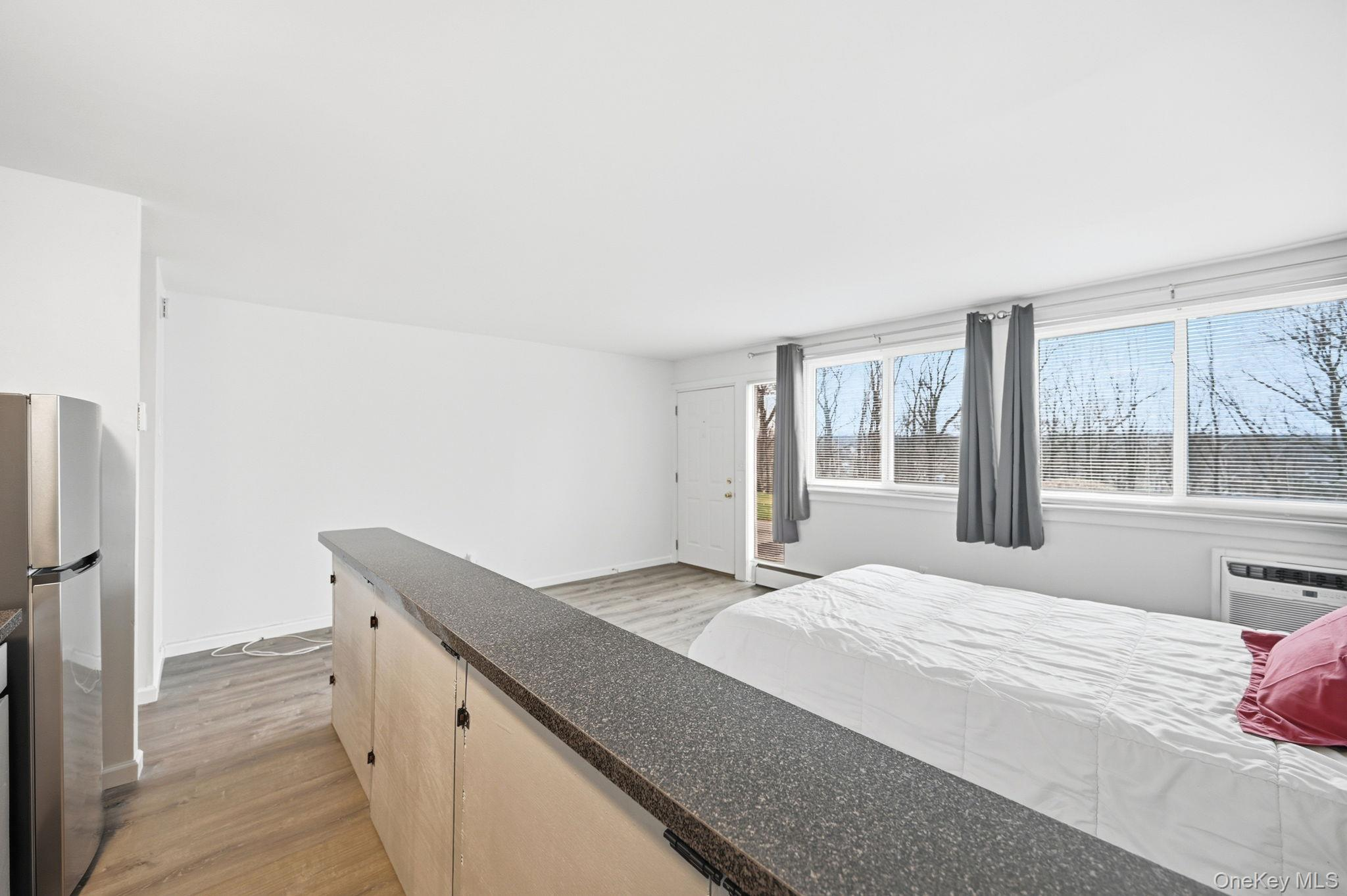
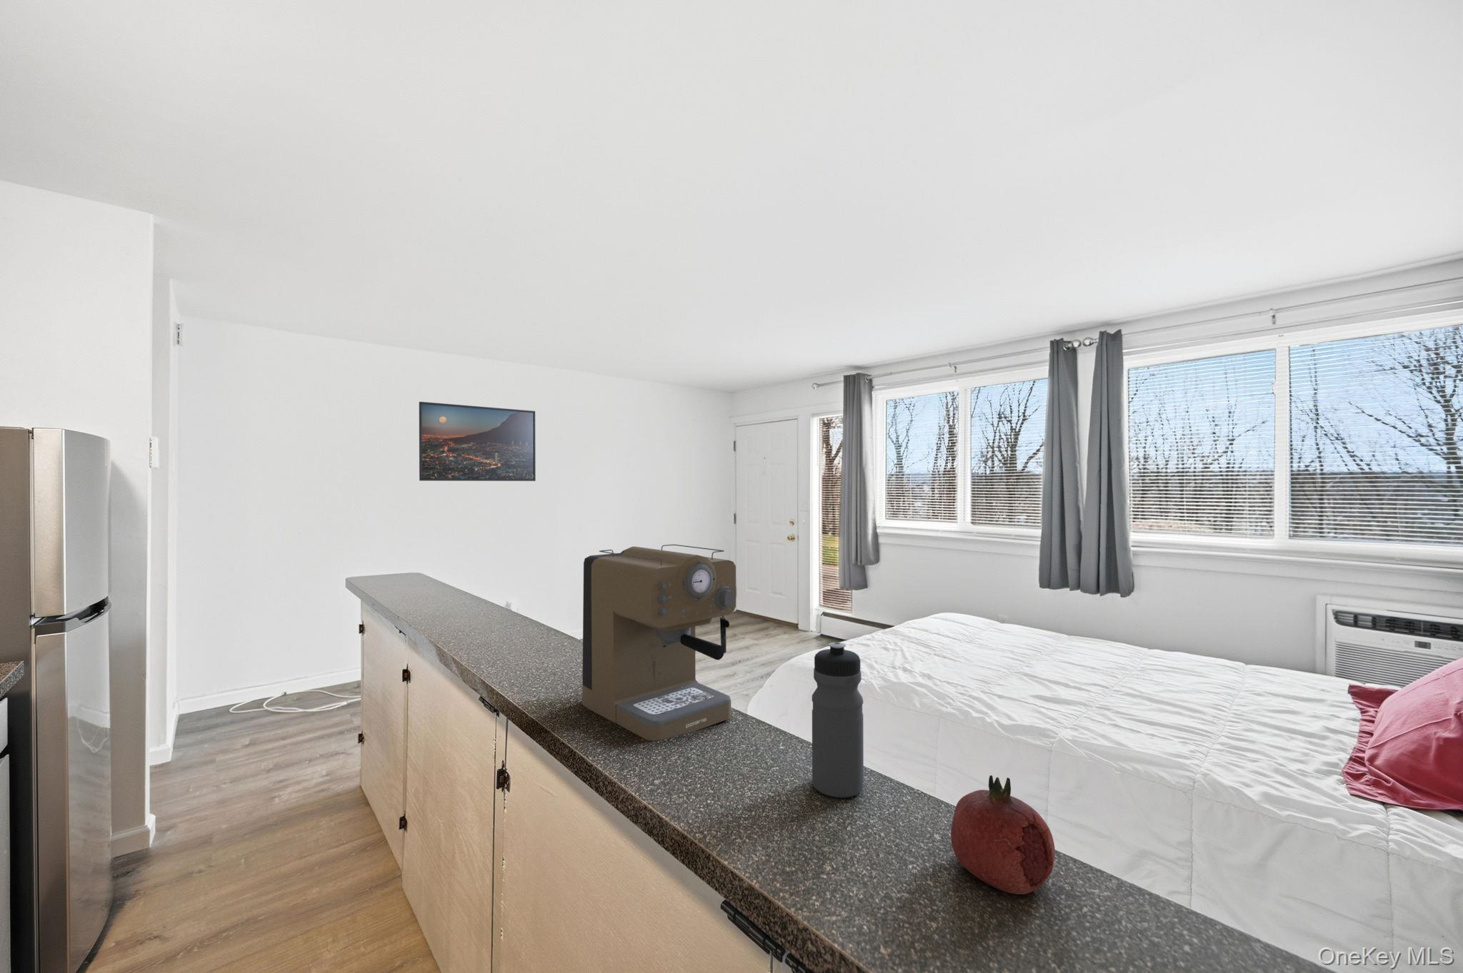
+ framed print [418,401,537,482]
+ fruit [950,774,1056,895]
+ coffee maker [581,544,736,742]
+ water bottle [811,642,865,799]
